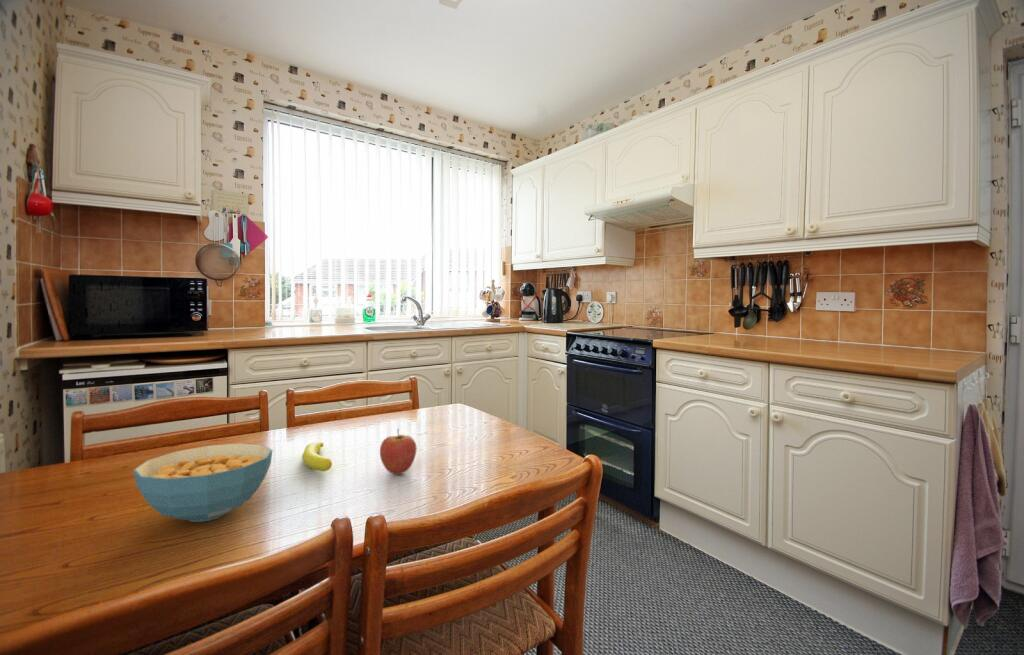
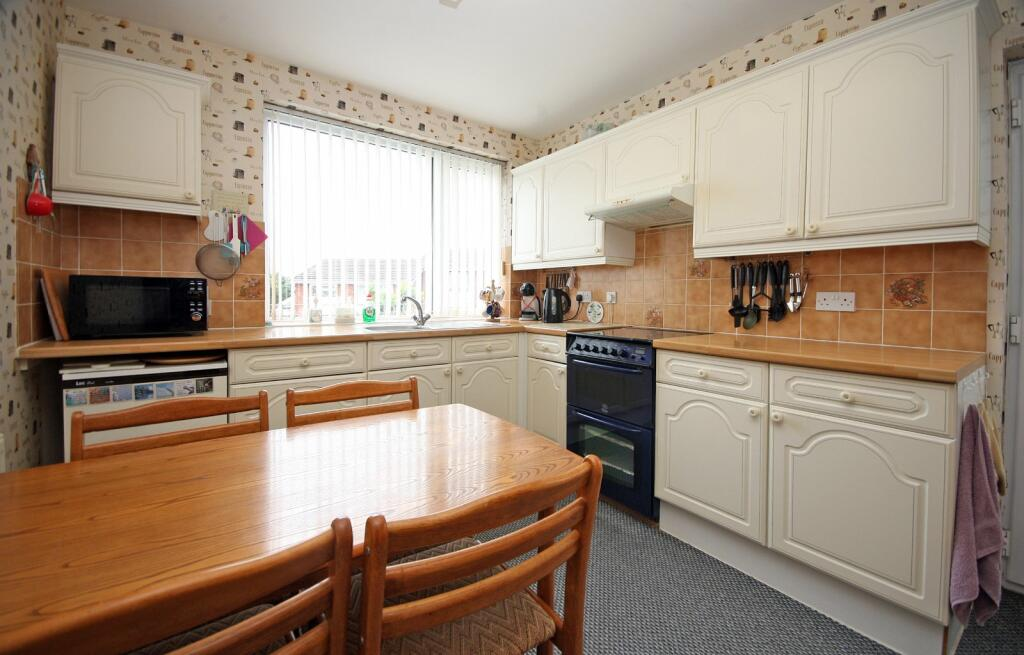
- fruit [379,428,418,475]
- banana [301,441,333,472]
- cereal bowl [132,442,273,523]
